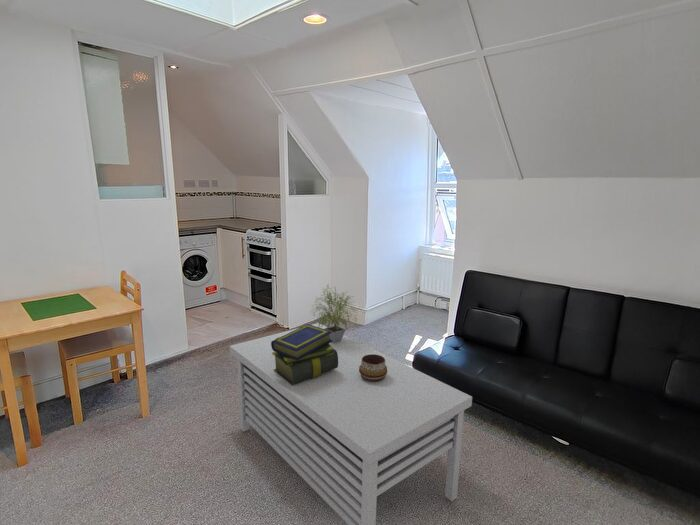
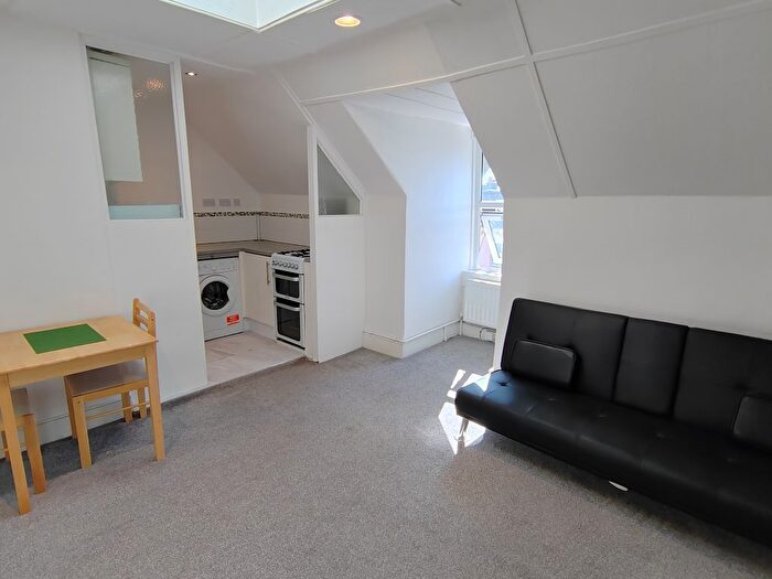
- decorative bowl [359,354,387,382]
- coffee table [229,322,473,525]
- potted plant [310,283,359,343]
- stack of books [271,323,338,385]
